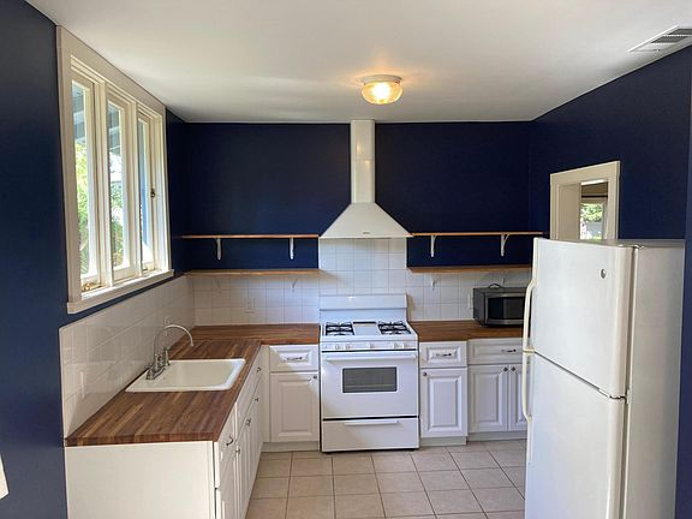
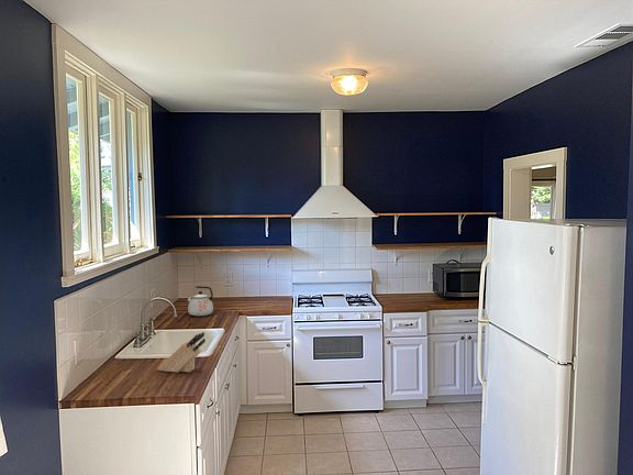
+ kettle [187,285,214,317]
+ knife block [156,331,207,373]
